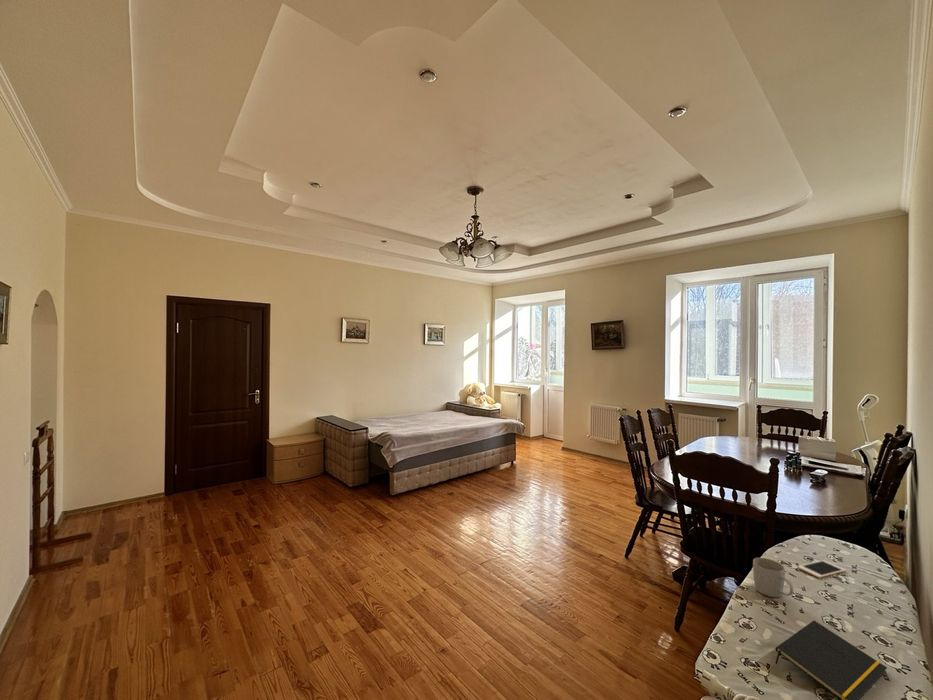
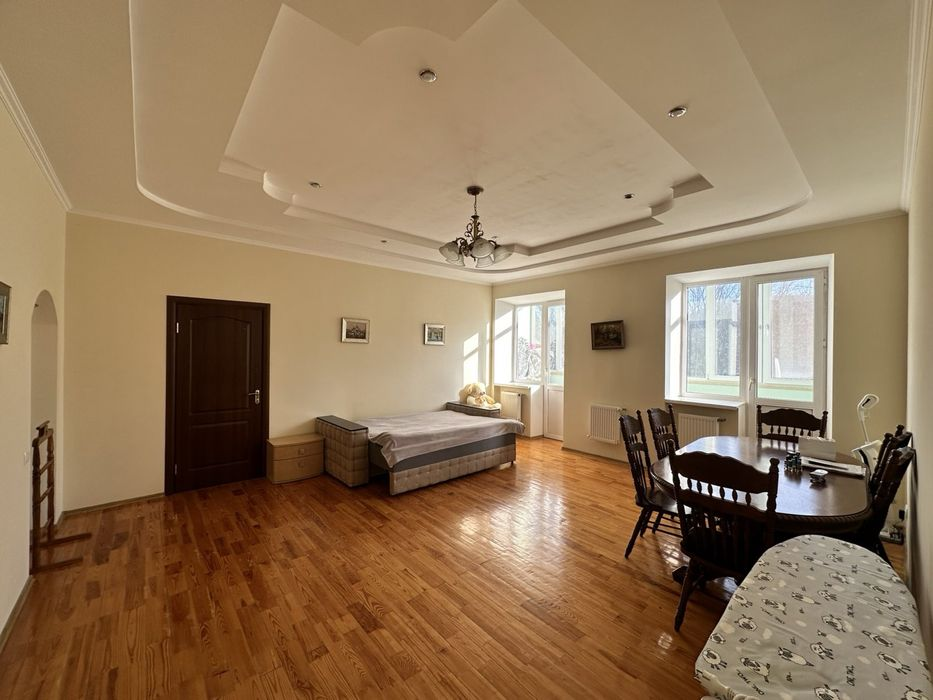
- cell phone [797,559,847,579]
- notepad [774,620,888,700]
- mug [752,557,794,598]
